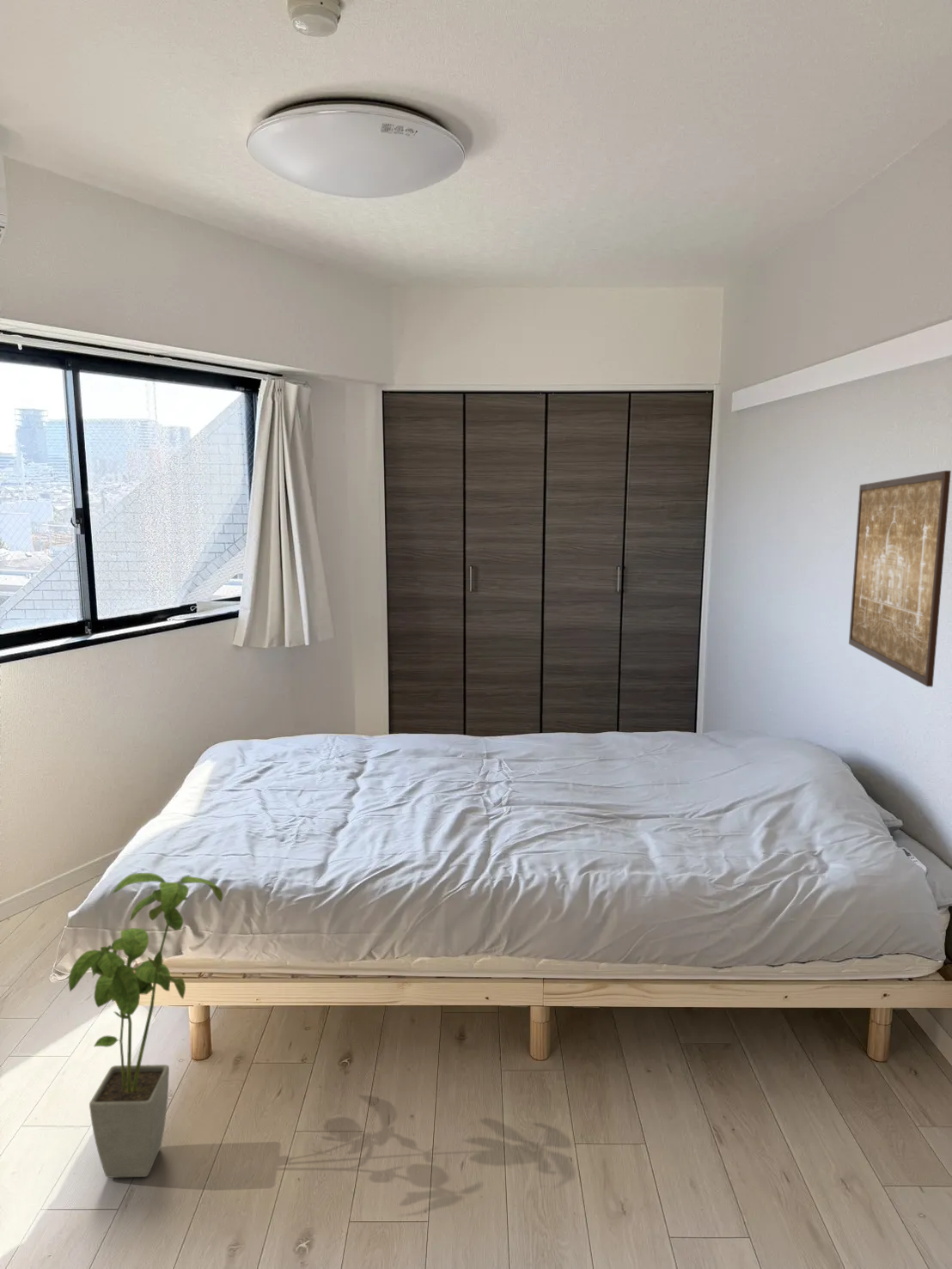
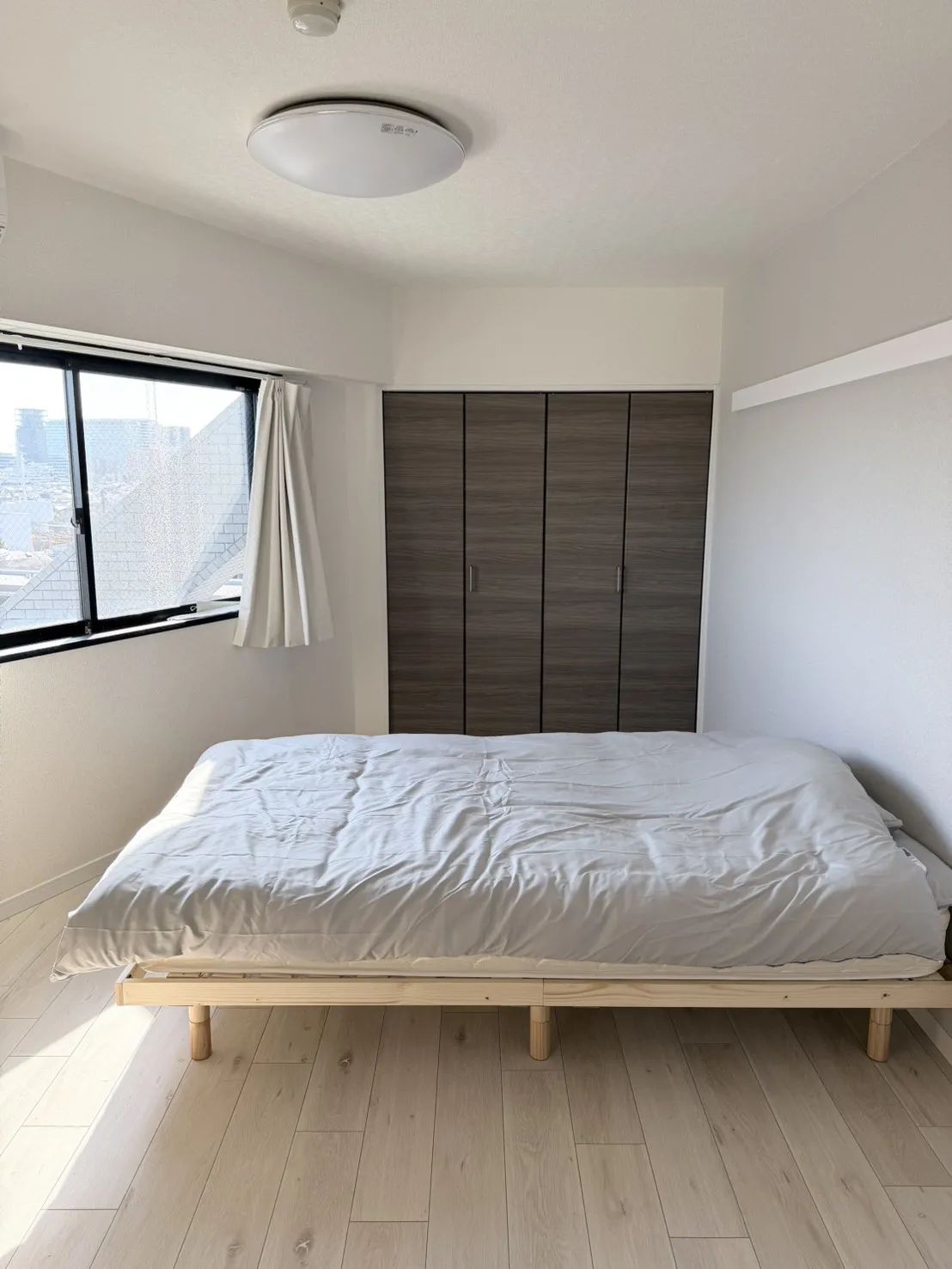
- wall art [848,470,952,687]
- house plant [68,872,223,1179]
